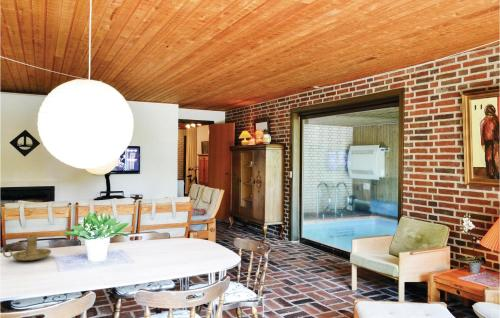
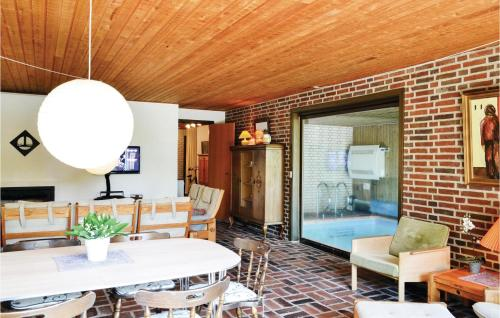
- candle holder [2,234,52,262]
